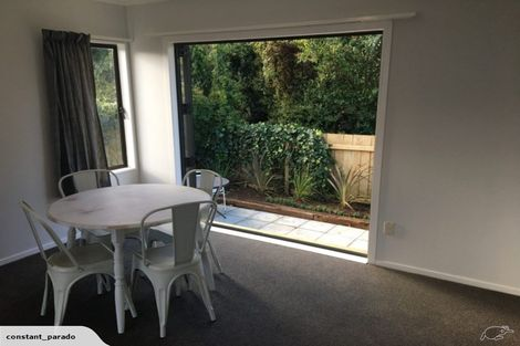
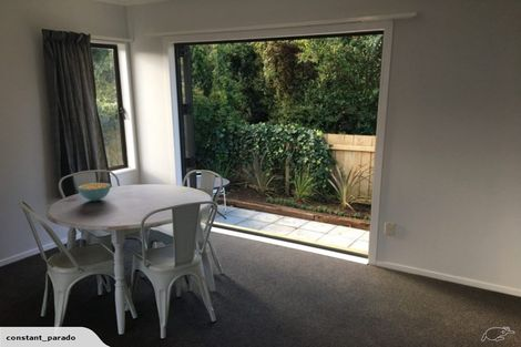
+ cereal bowl [78,182,112,202]
